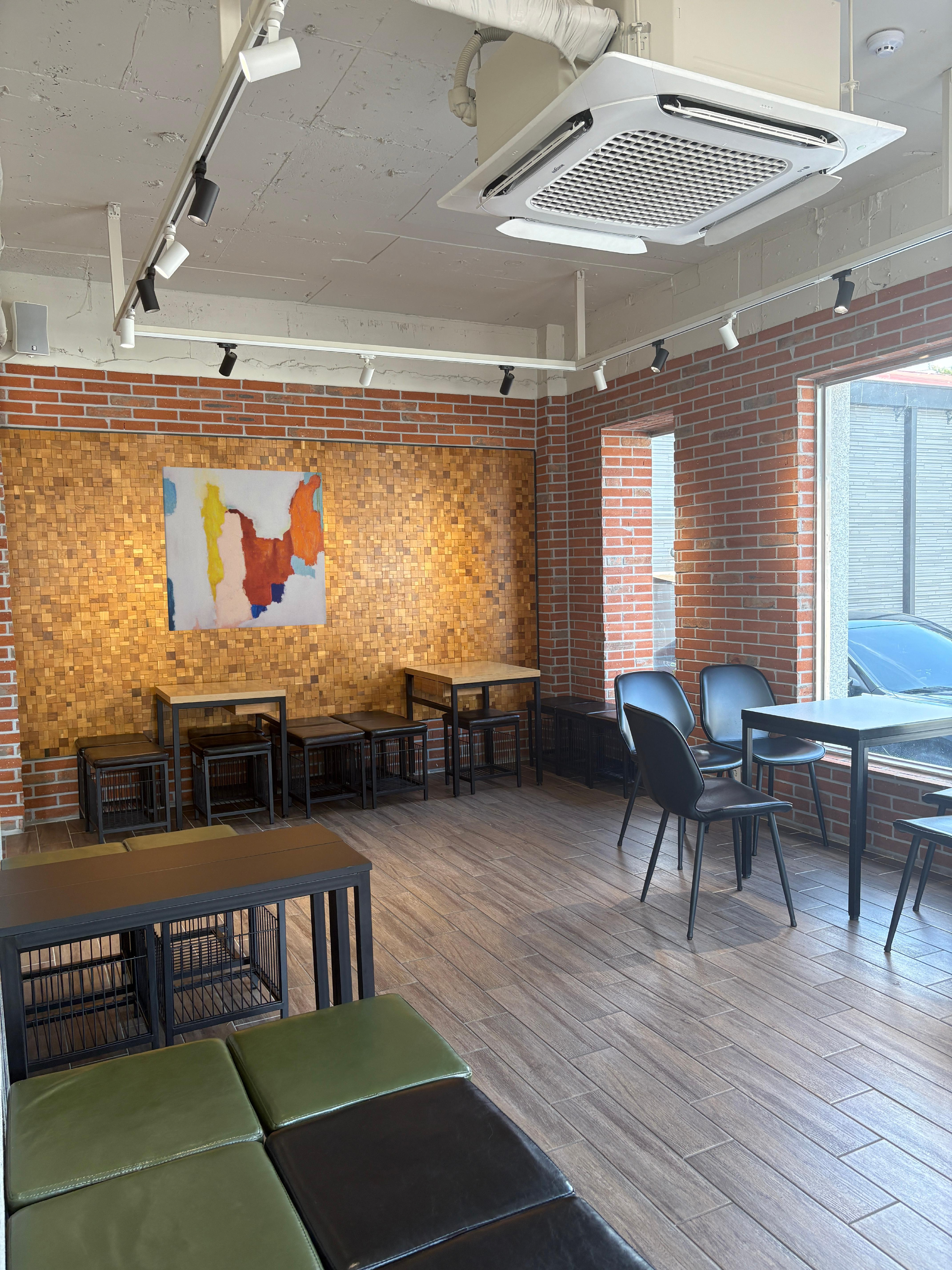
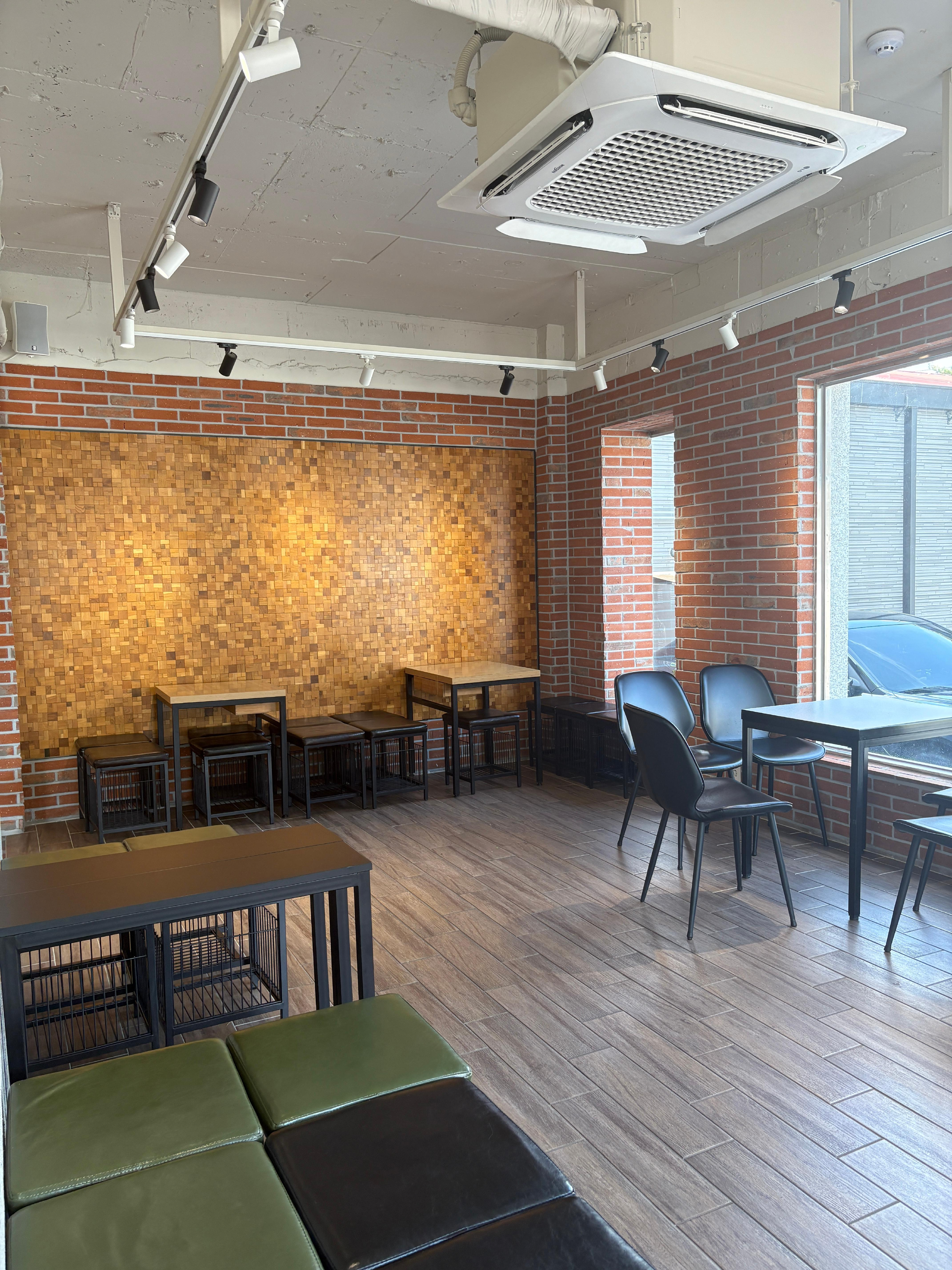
- wall art [162,466,327,631]
